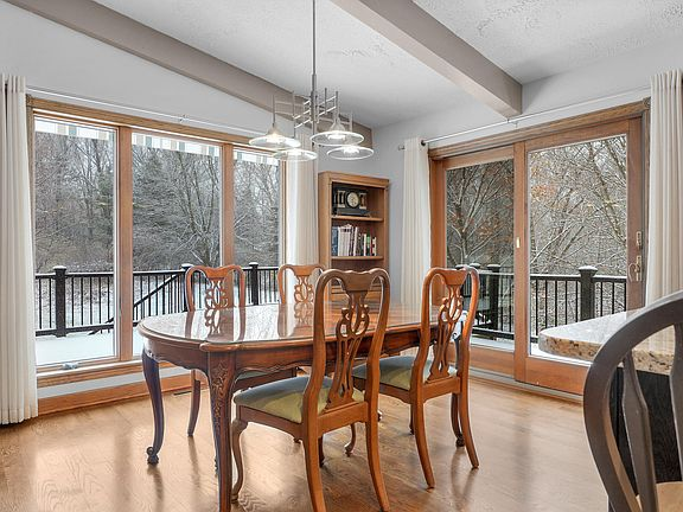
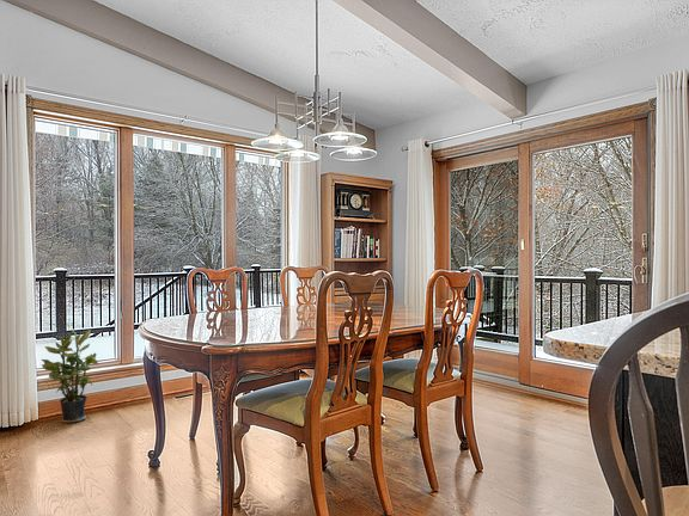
+ potted plant [41,328,99,424]
